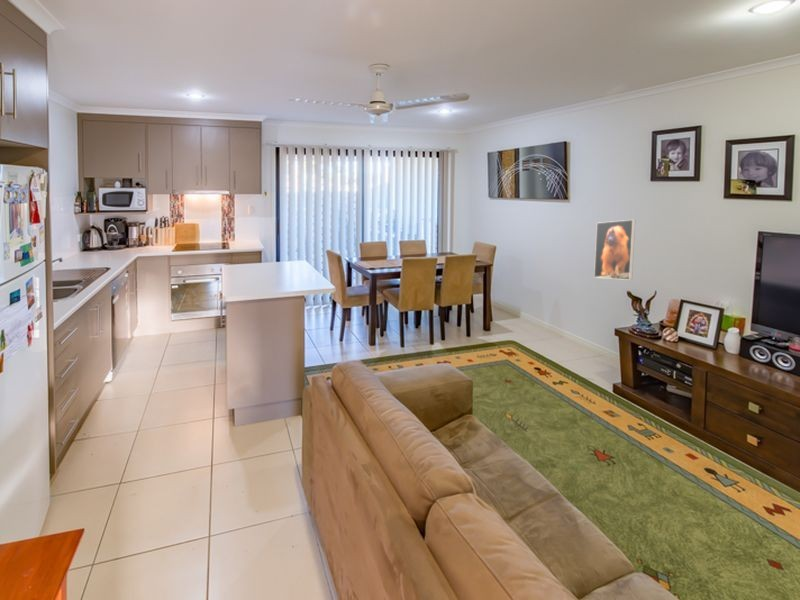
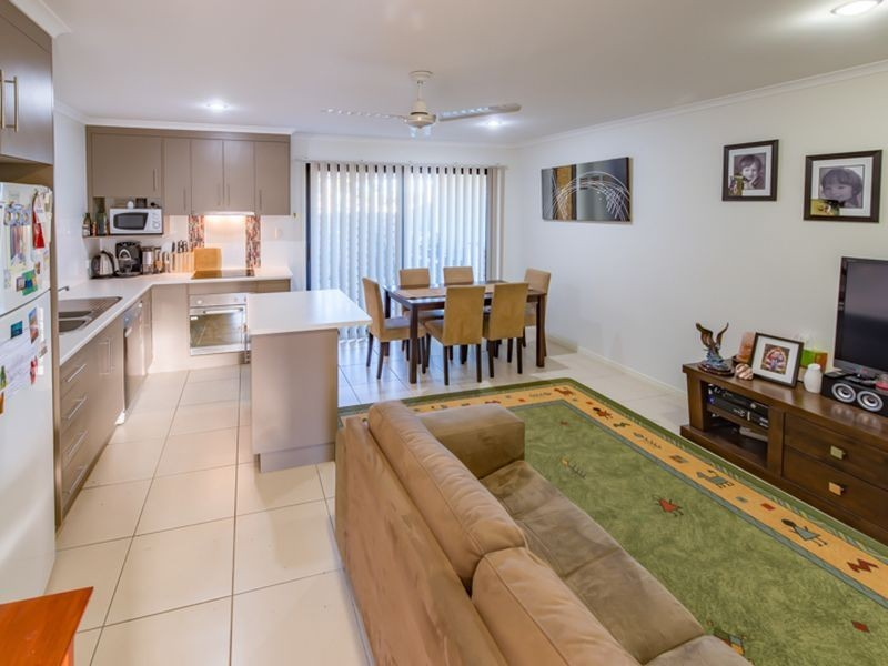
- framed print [593,219,636,281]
